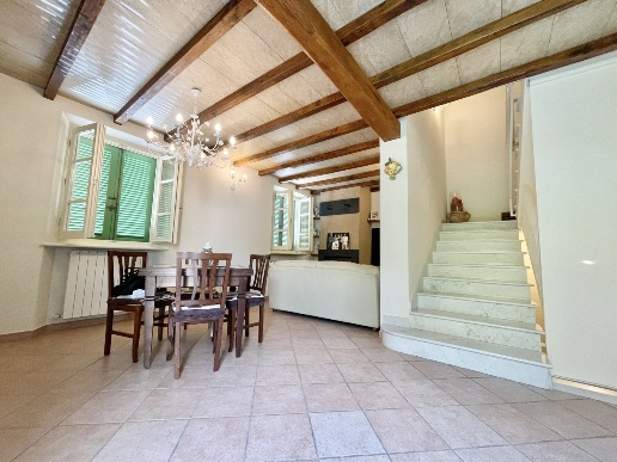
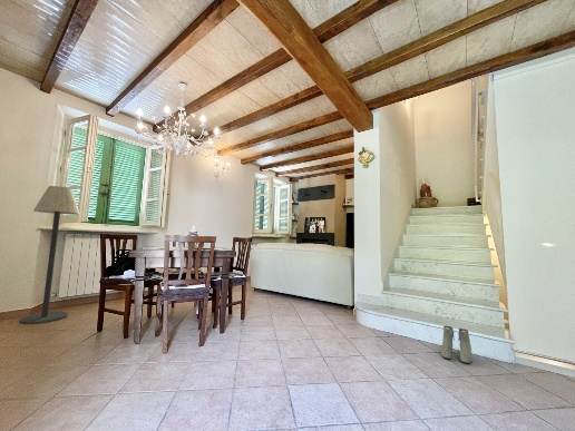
+ floor lamp [18,185,80,325]
+ boots [440,325,474,364]
